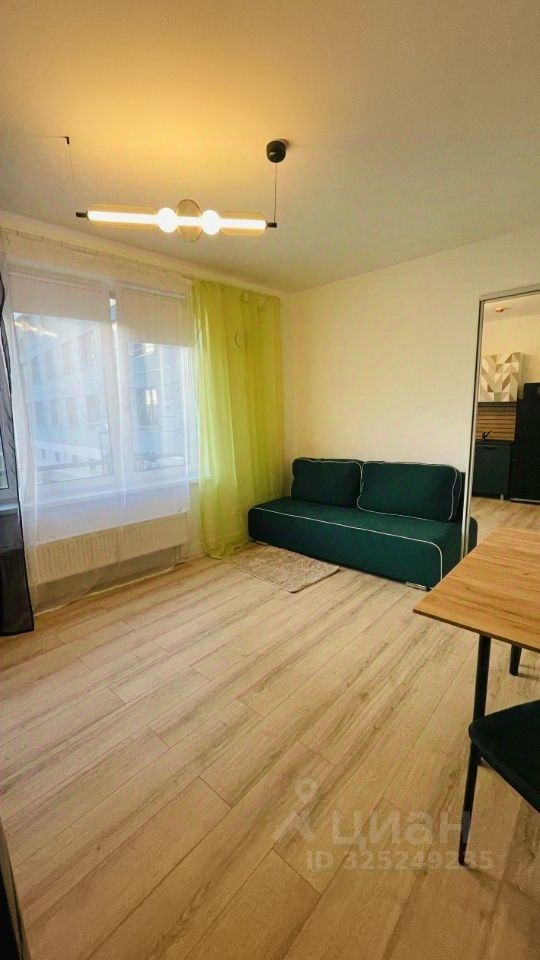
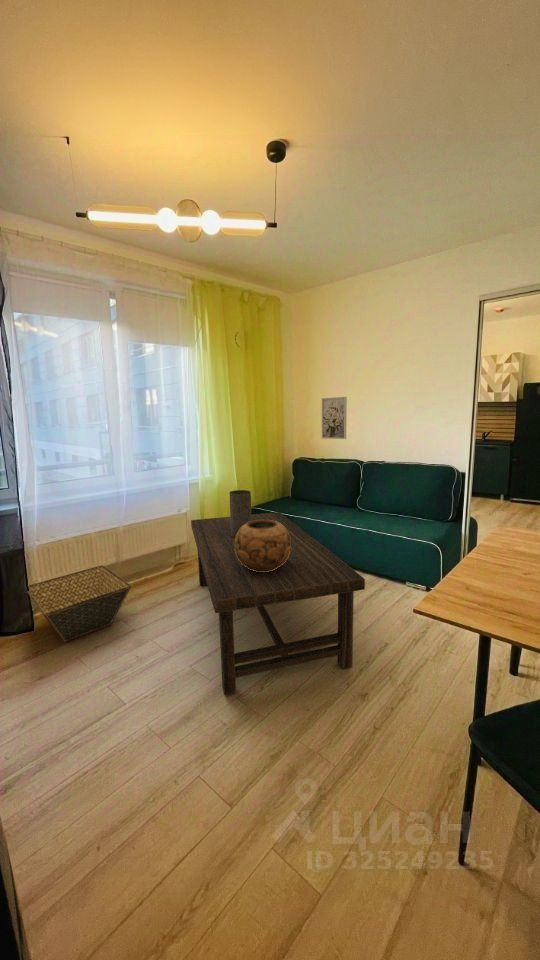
+ wall art [321,396,348,440]
+ vase [229,489,252,538]
+ decorative bowl [235,520,291,572]
+ basket [26,564,132,643]
+ coffee table [190,511,366,696]
